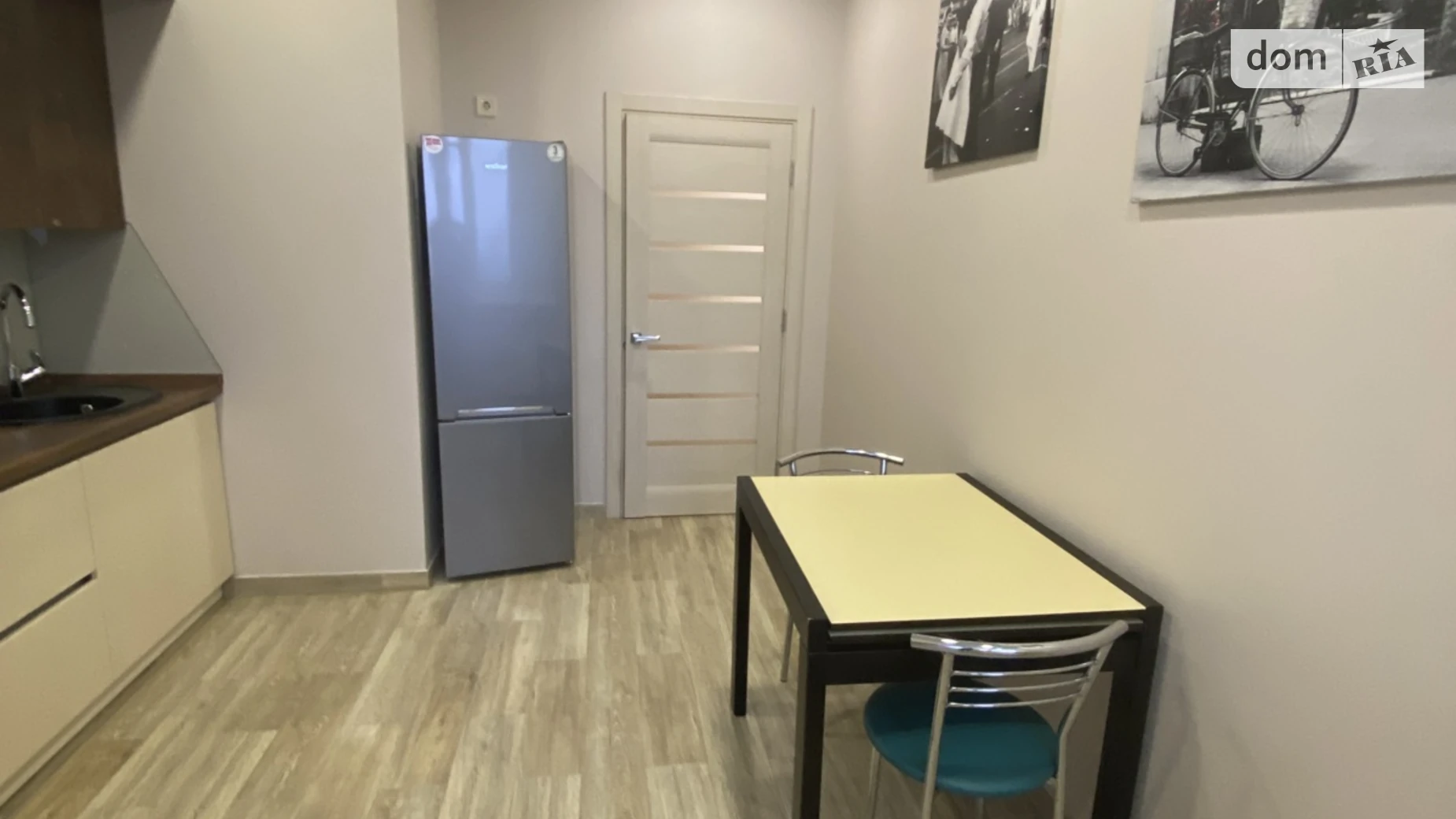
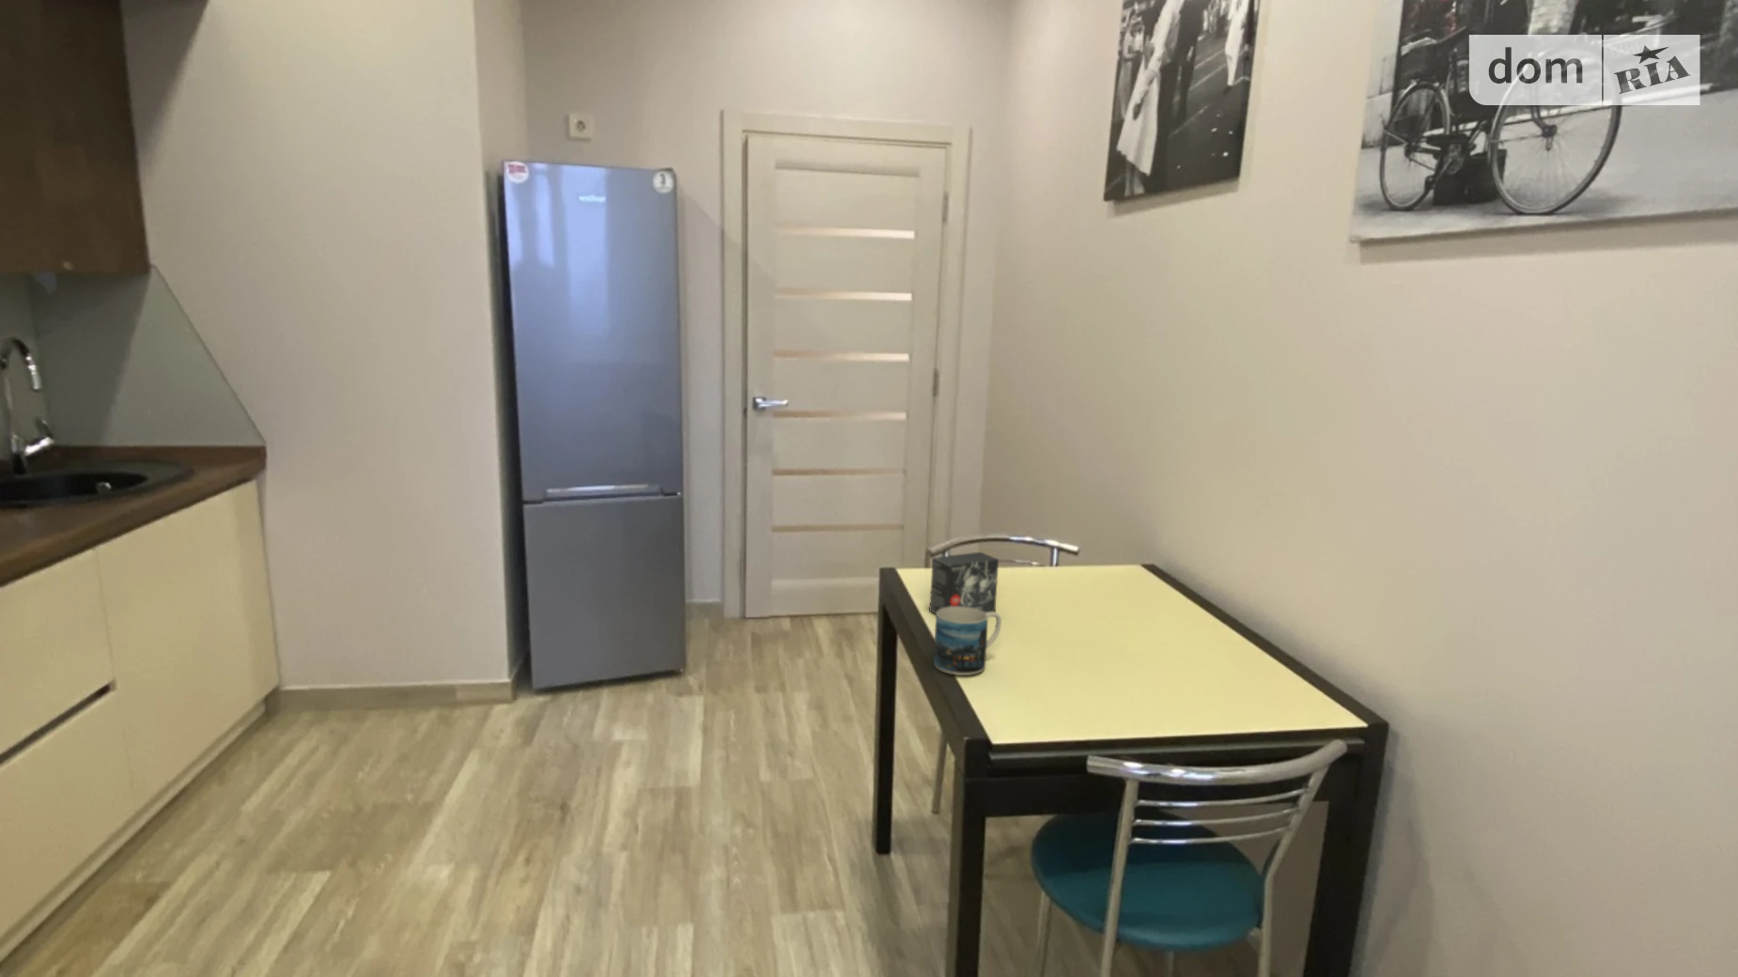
+ small box [929,551,999,616]
+ mug [933,607,1003,676]
